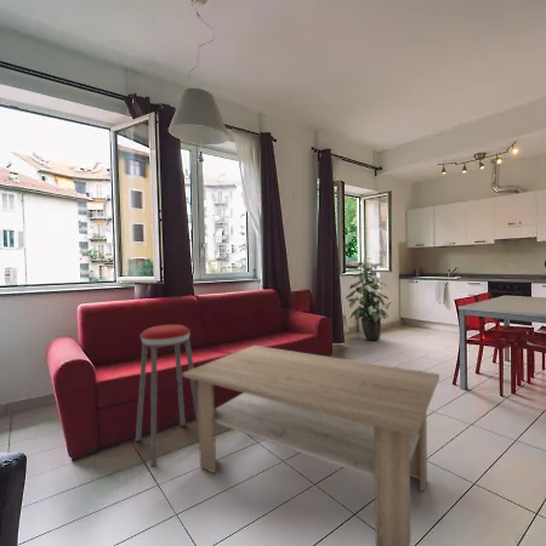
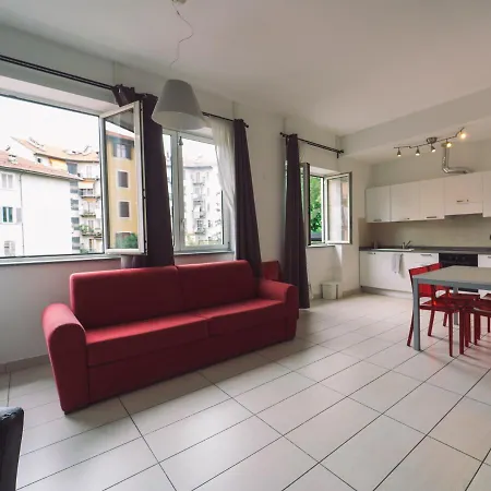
- coffee table [182,345,440,546]
- indoor plant [345,256,392,341]
- music stool [135,324,199,467]
